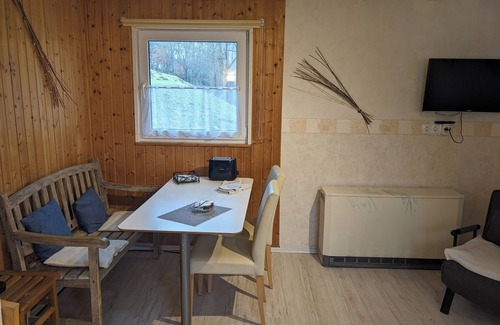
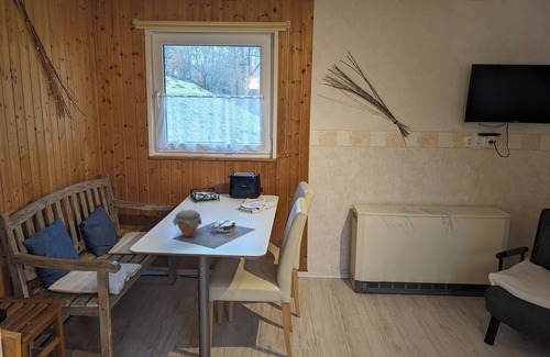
+ jar [172,209,202,237]
